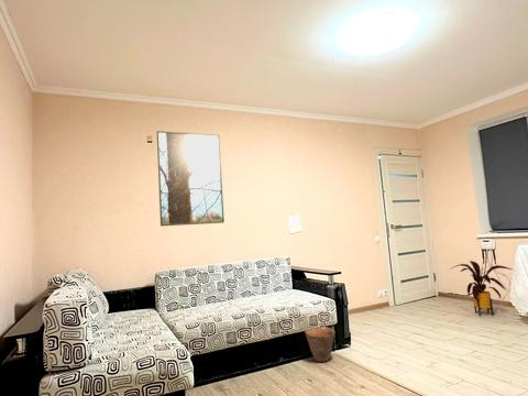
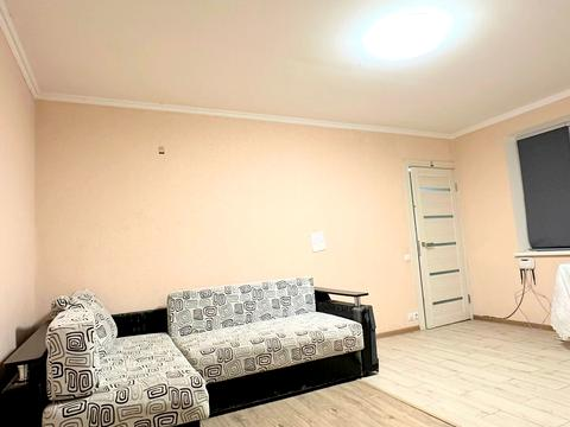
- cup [305,326,336,363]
- house plant [449,260,513,317]
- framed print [156,130,226,228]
